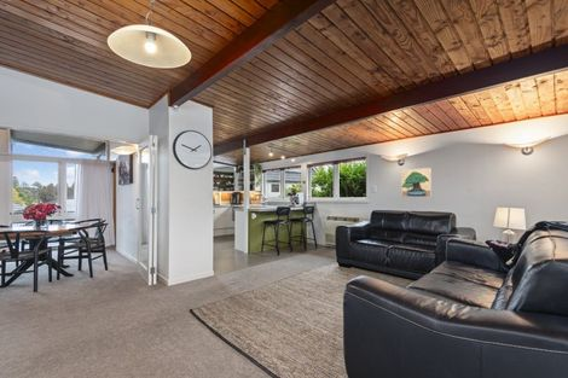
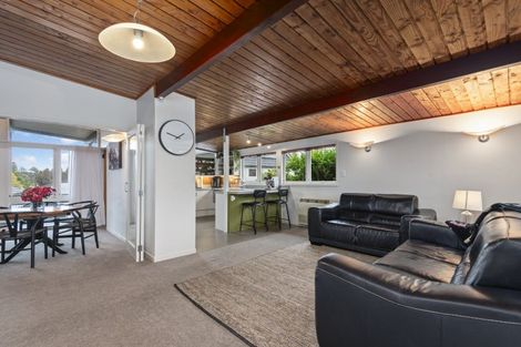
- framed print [400,167,433,198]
